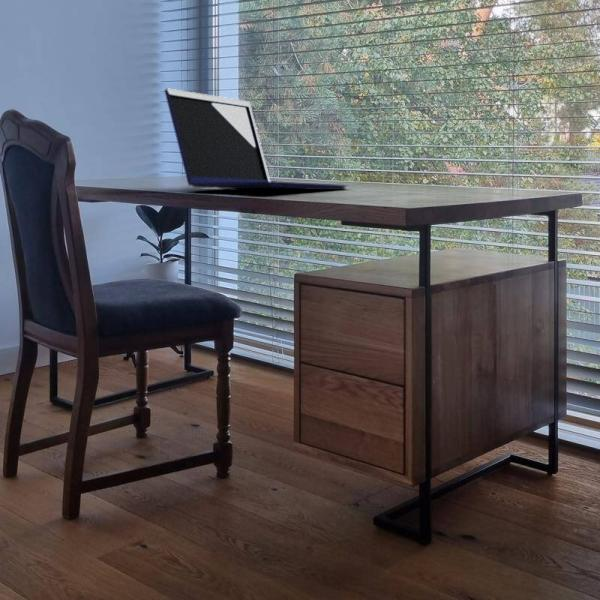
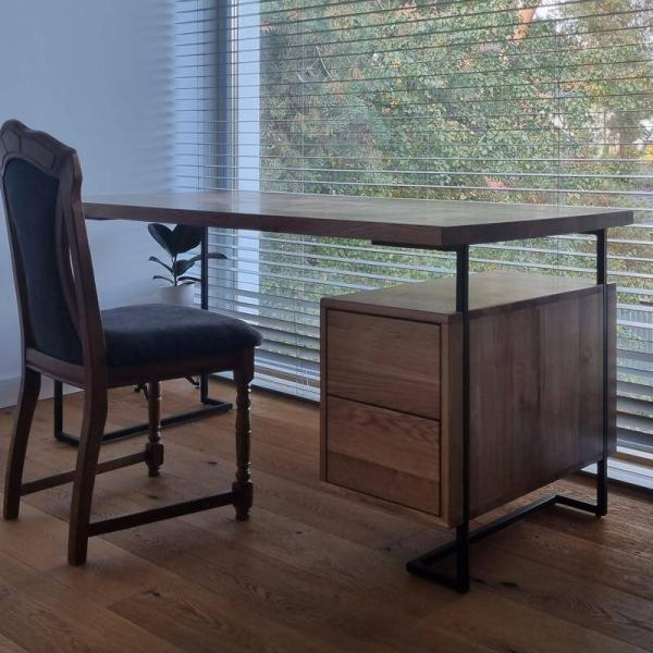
- laptop [164,88,351,191]
